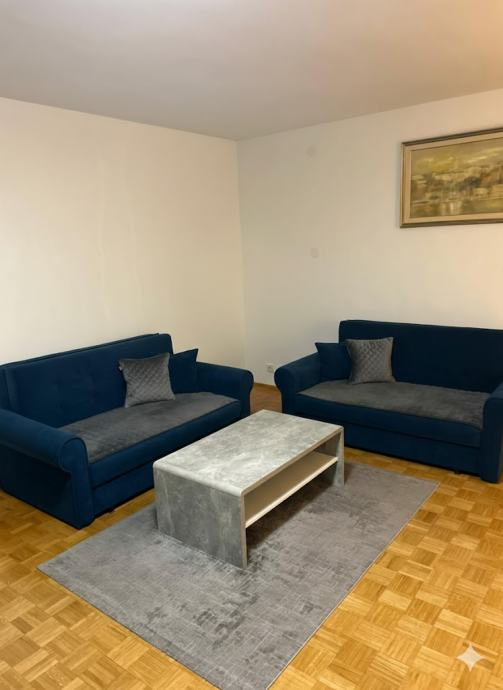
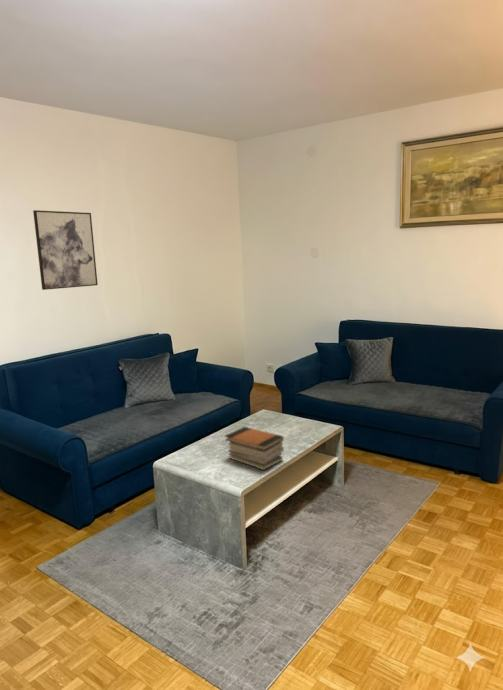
+ wall art [32,209,99,291]
+ book stack [224,426,285,471]
